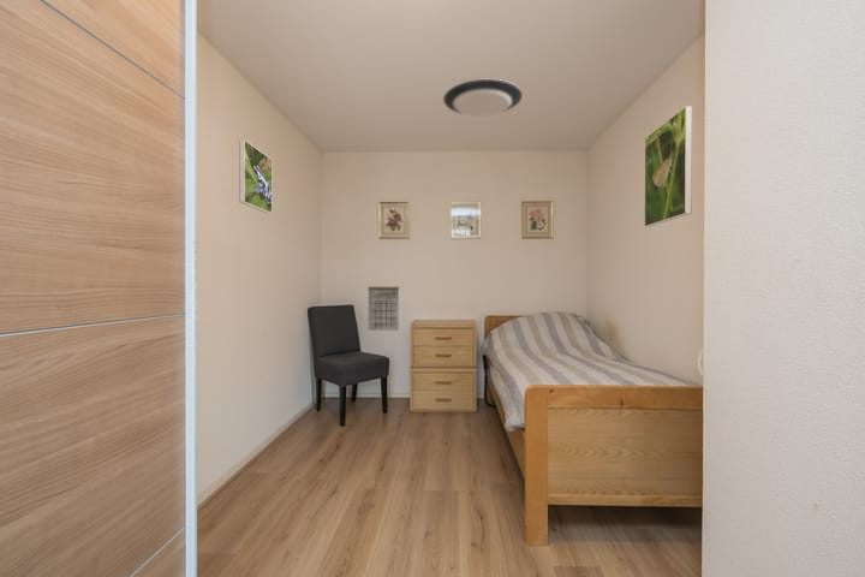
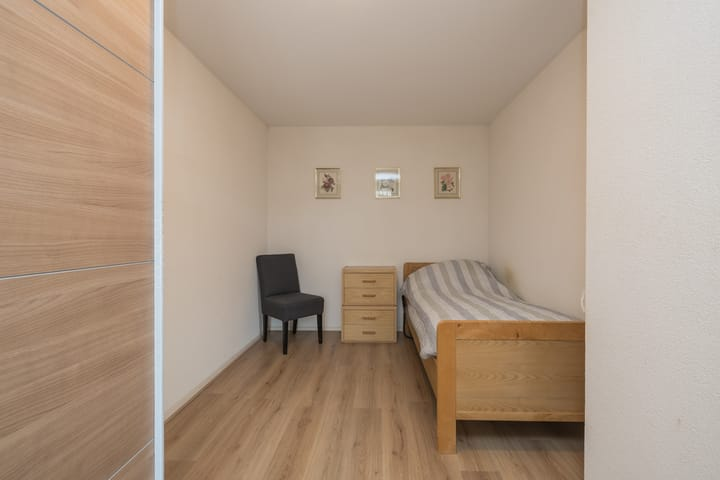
- calendar [366,281,400,332]
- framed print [238,138,273,215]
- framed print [644,105,693,228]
- ceiling light [442,78,524,118]
